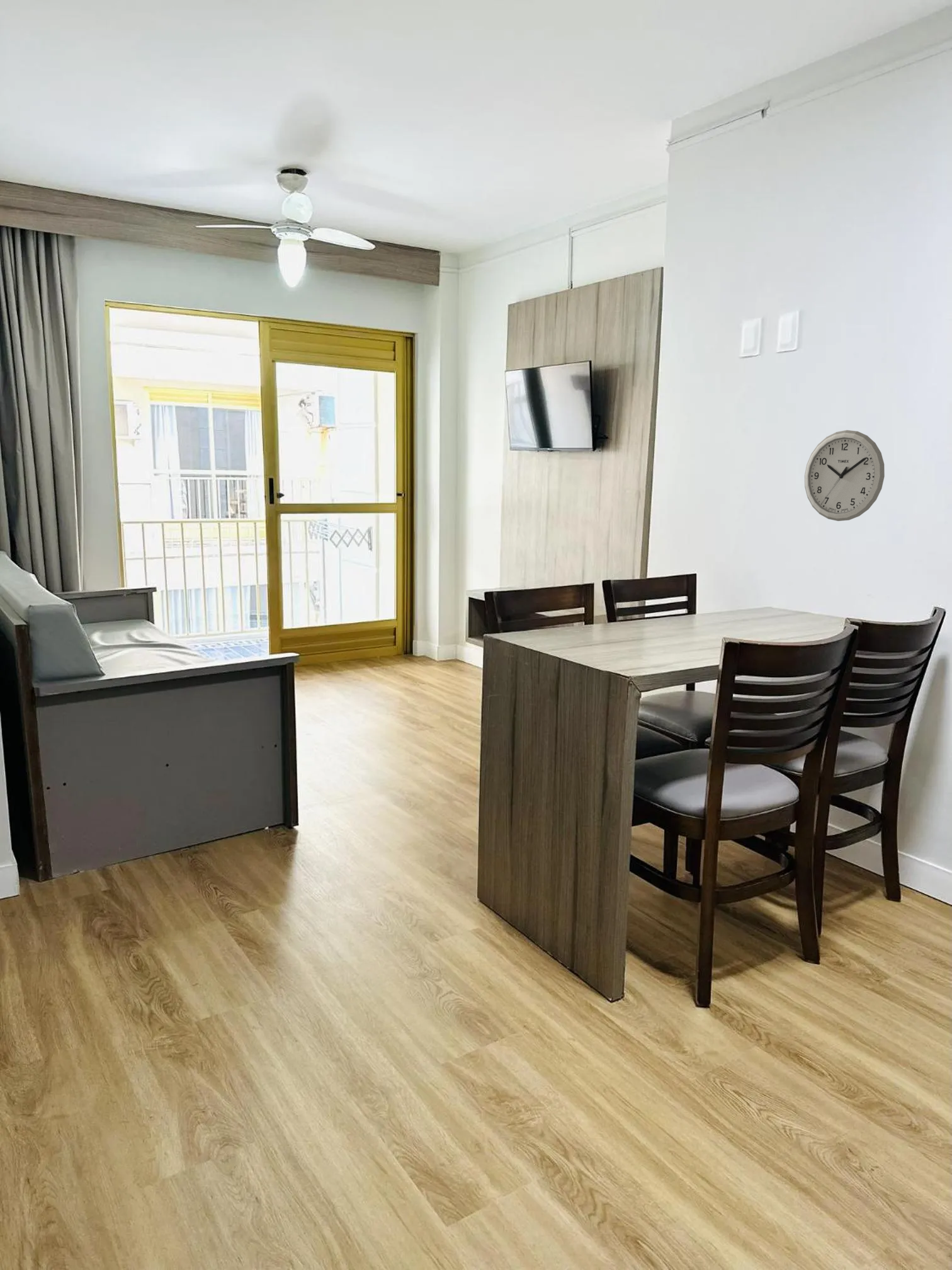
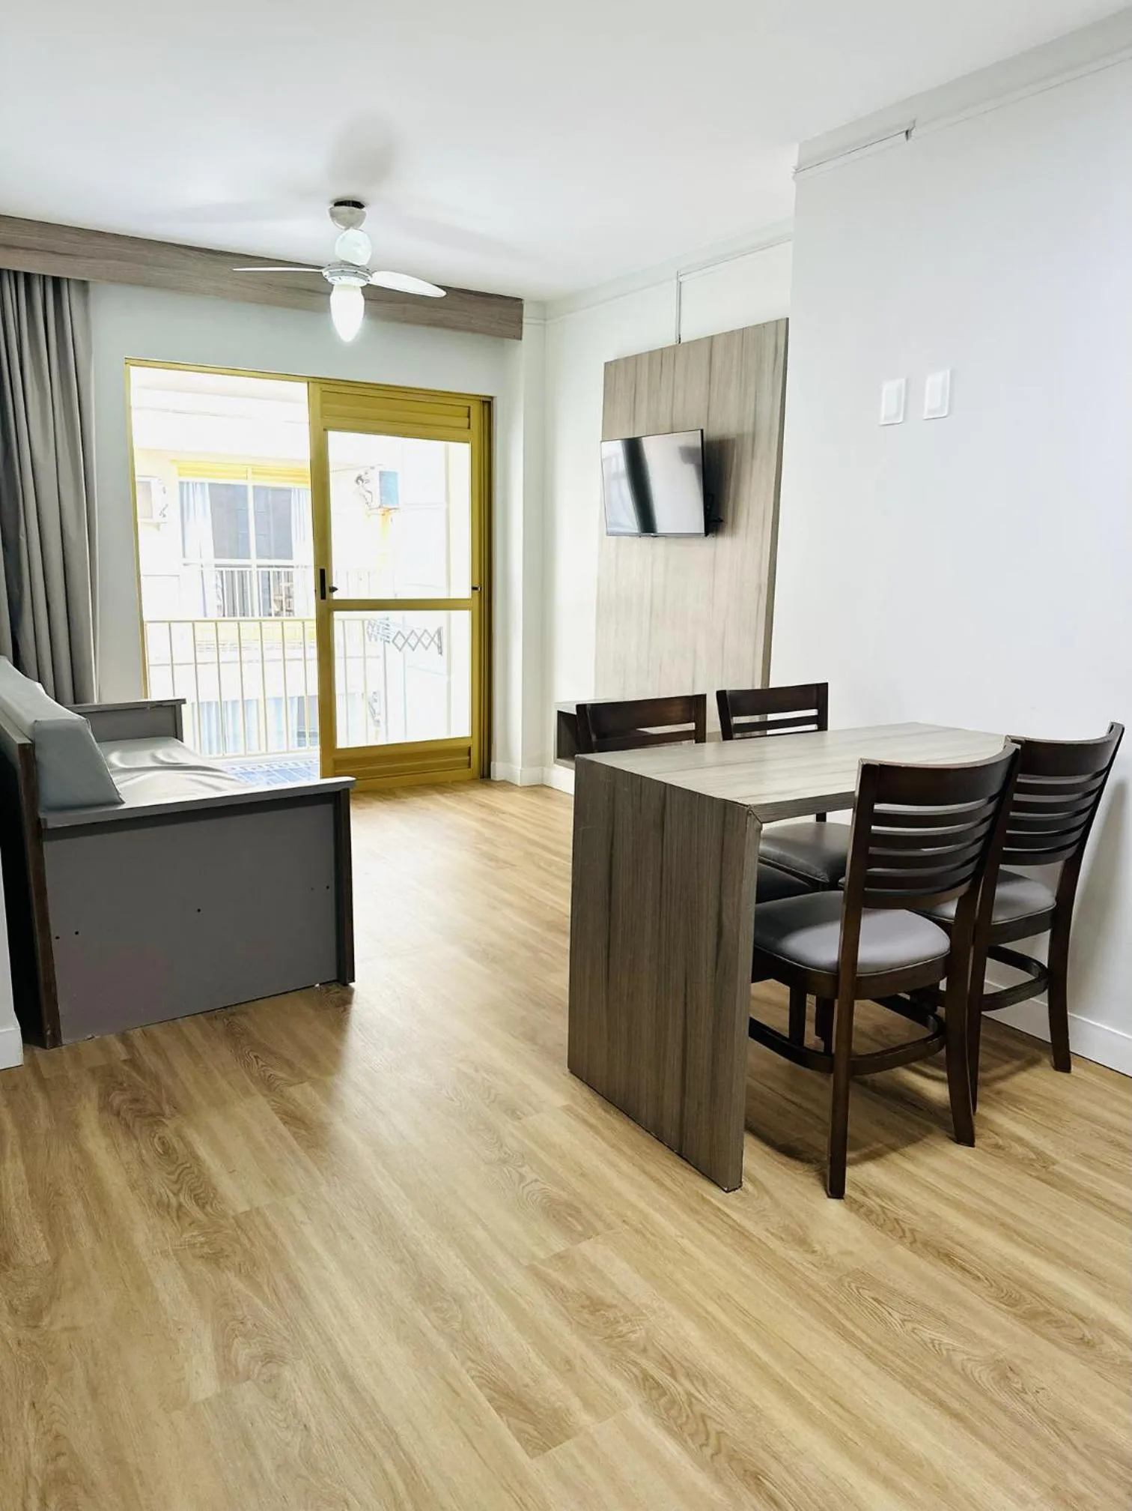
- wall clock [804,430,885,522]
